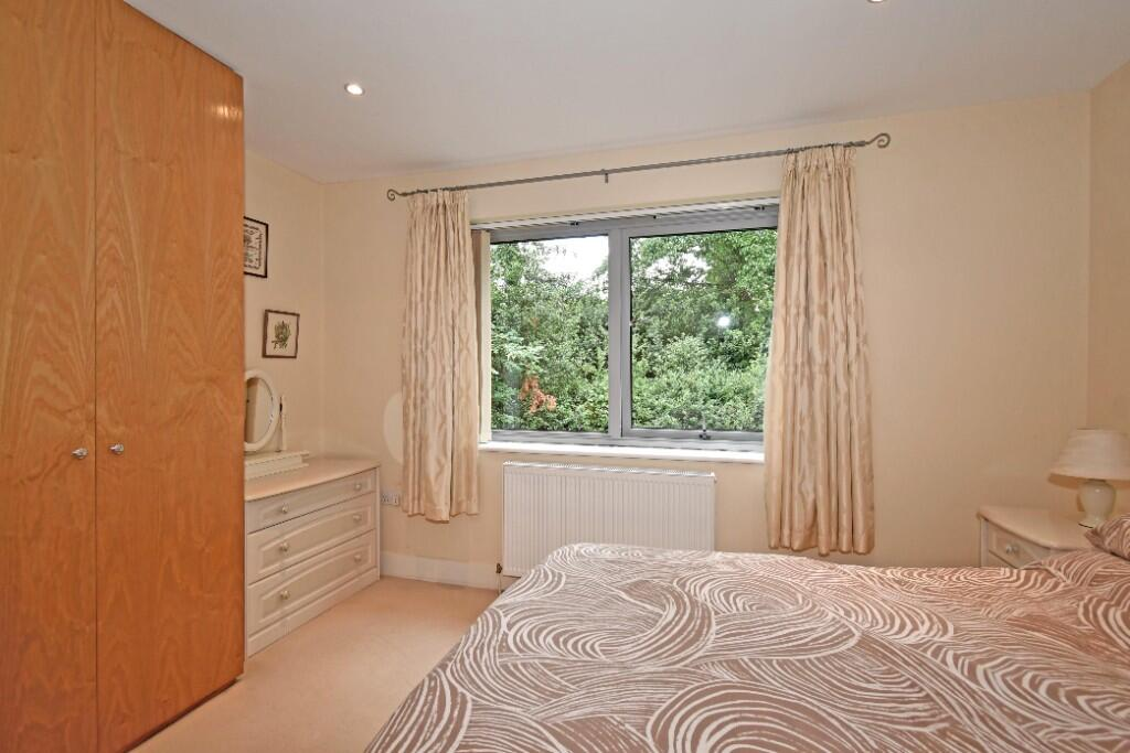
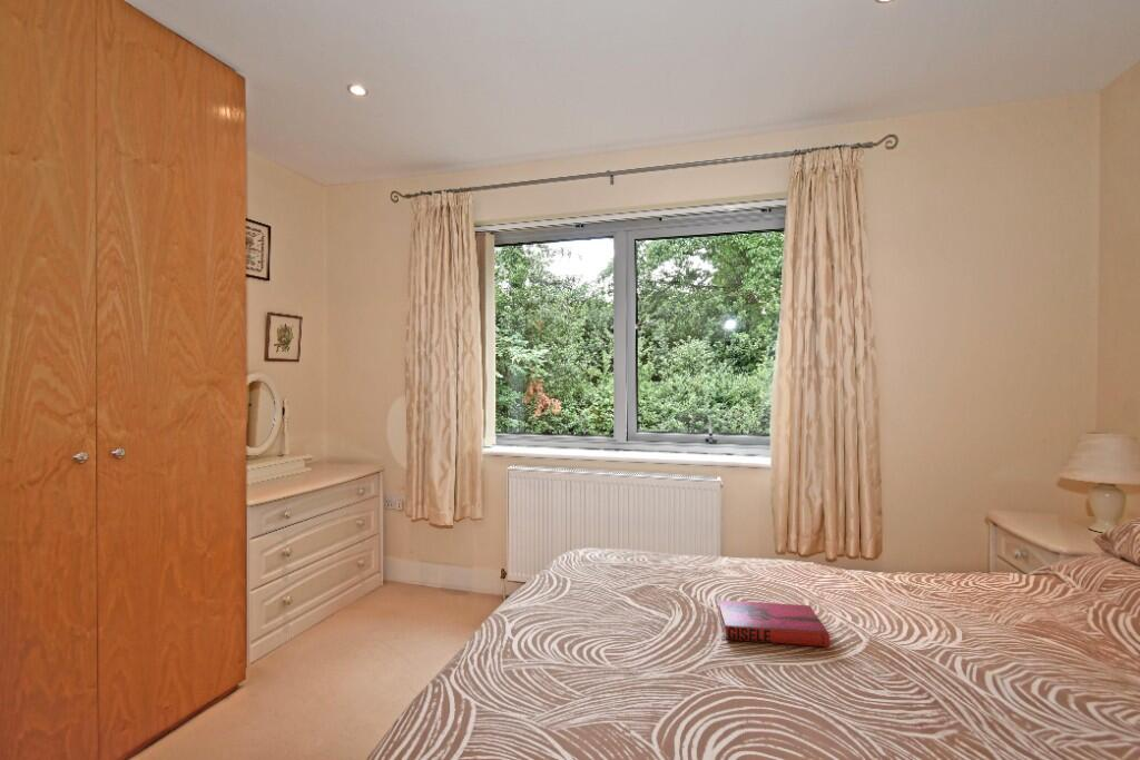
+ hardback book [717,599,831,648]
